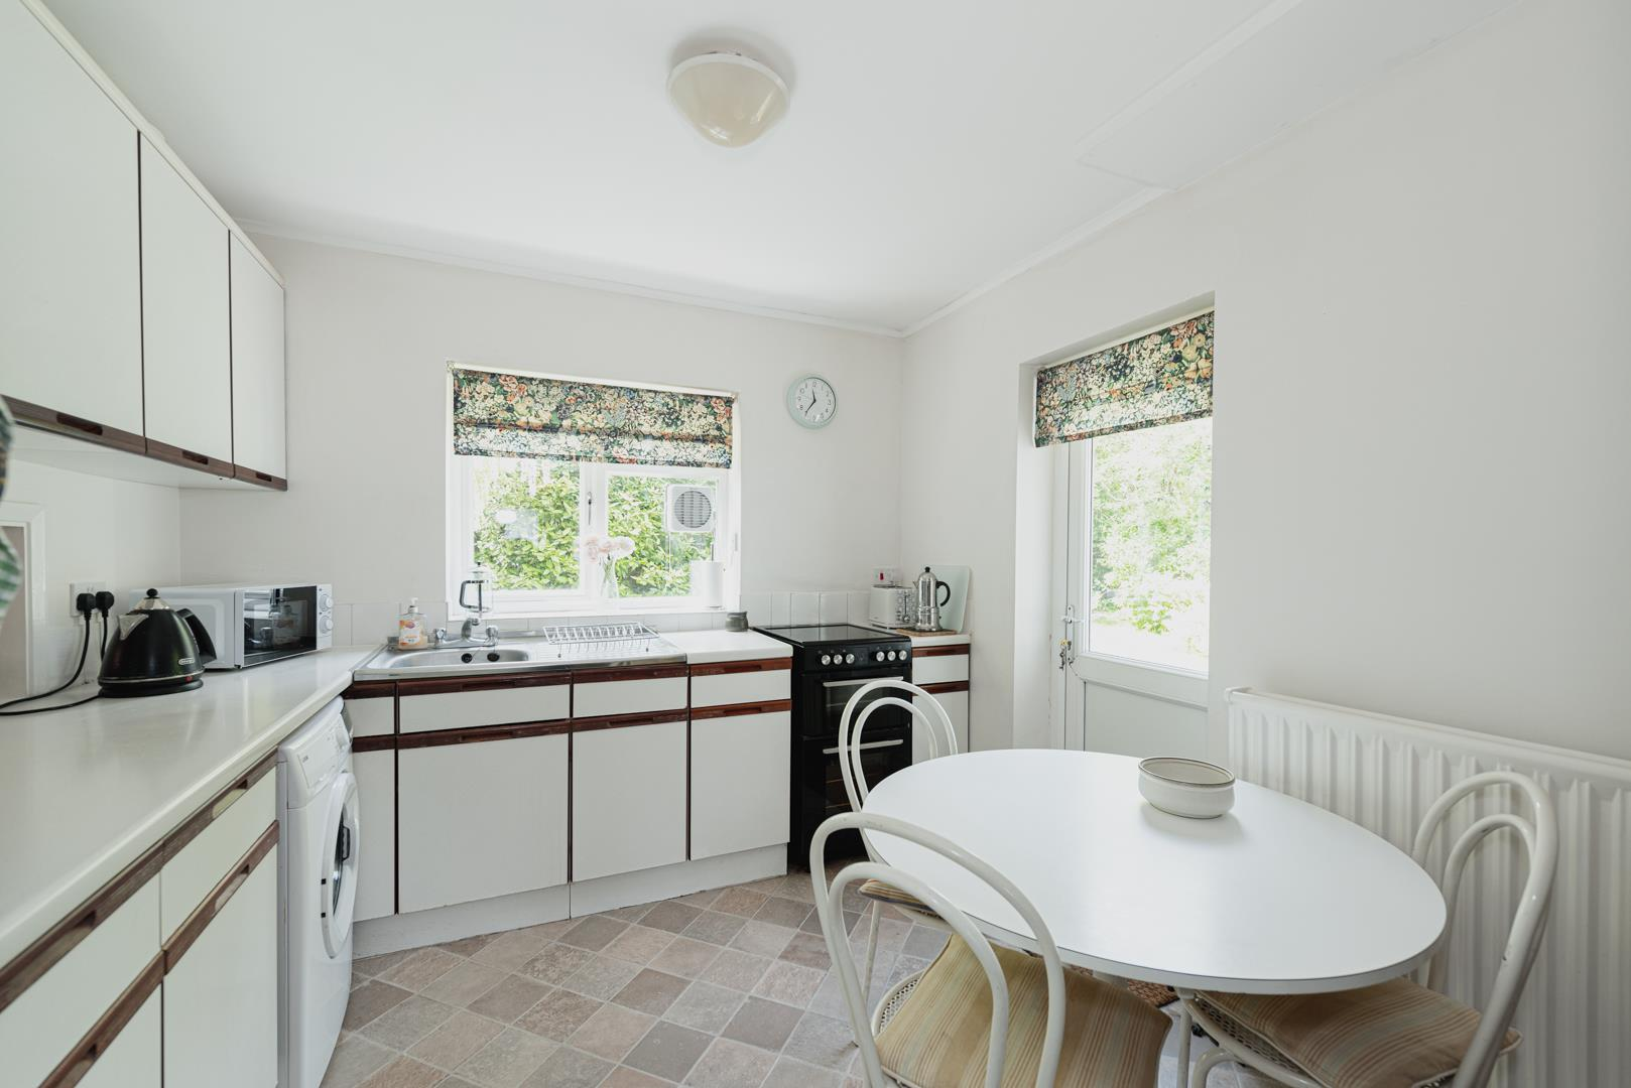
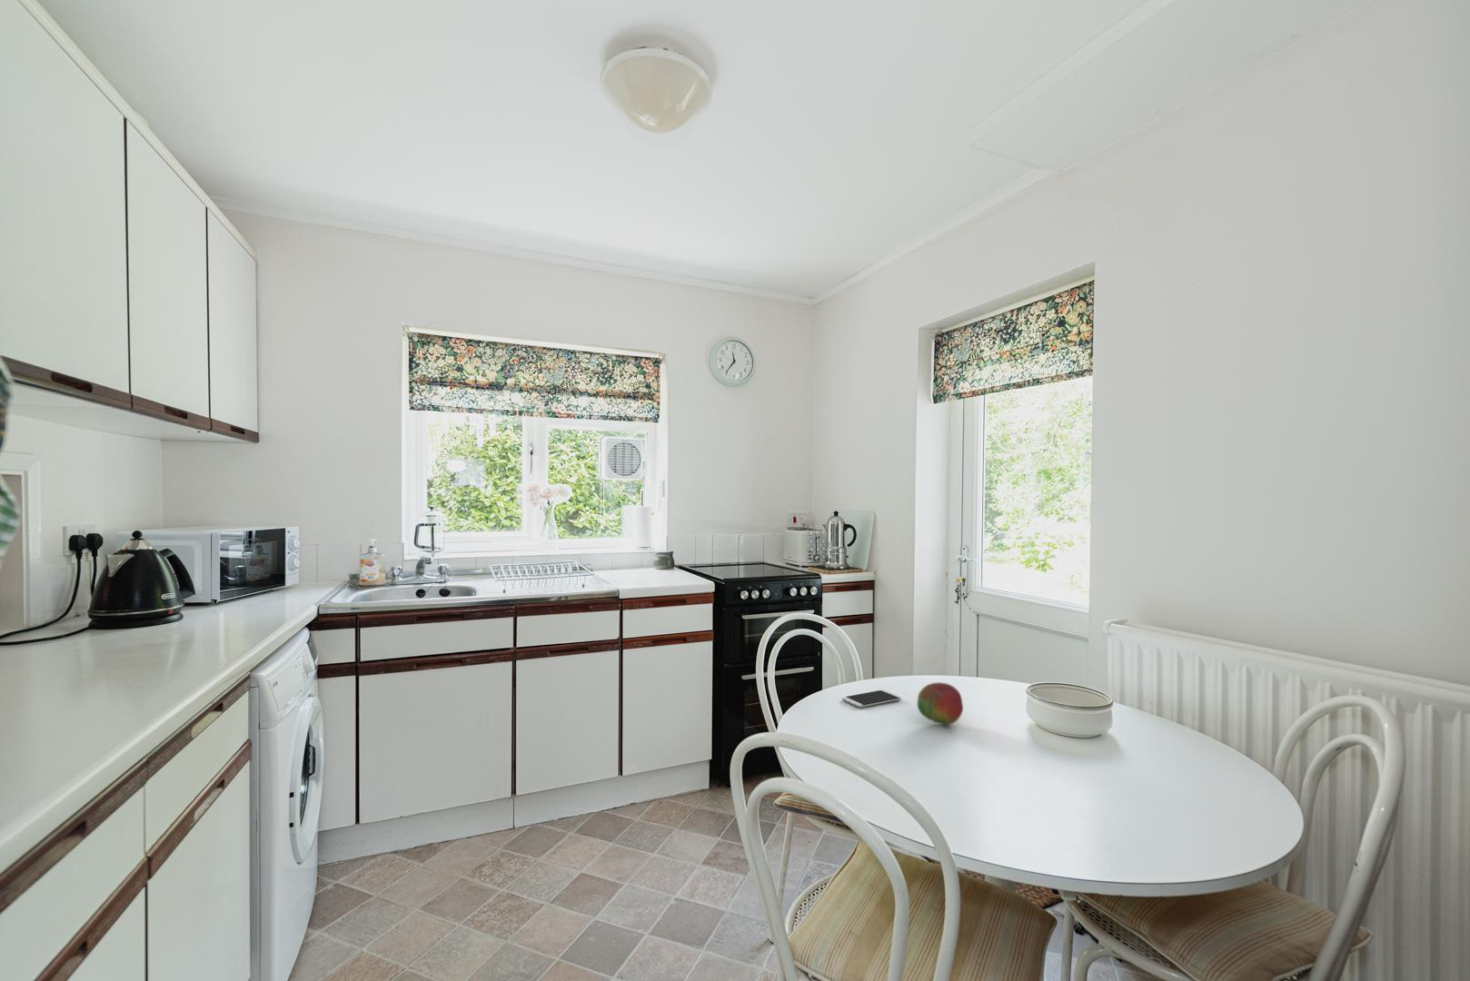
+ fruit [917,681,964,726]
+ smartphone [842,690,902,708]
